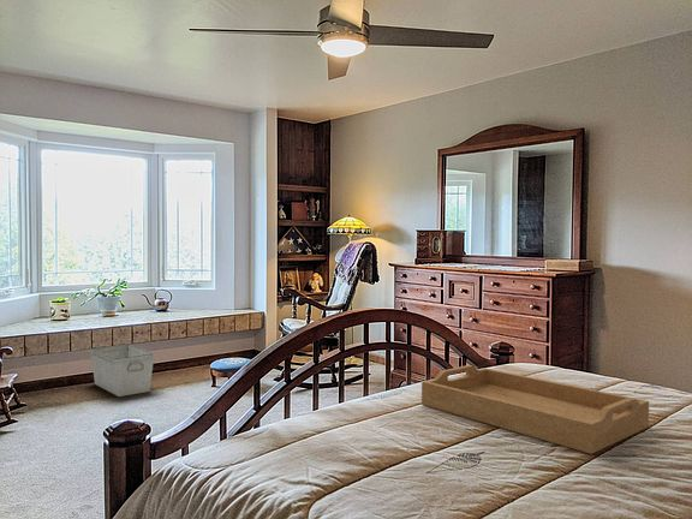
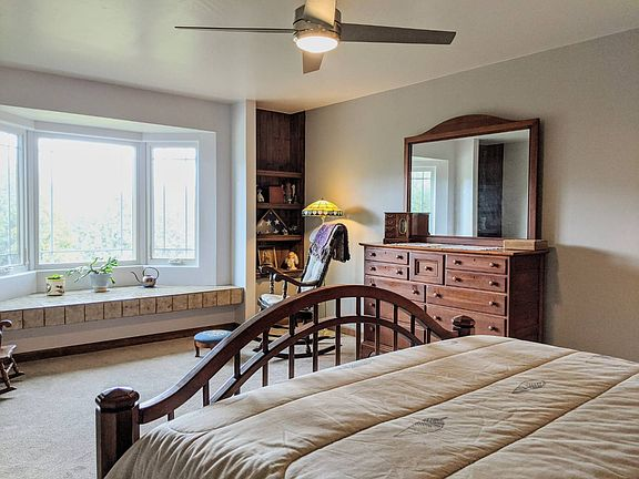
- storage bin [89,344,156,398]
- serving tray [420,364,650,455]
